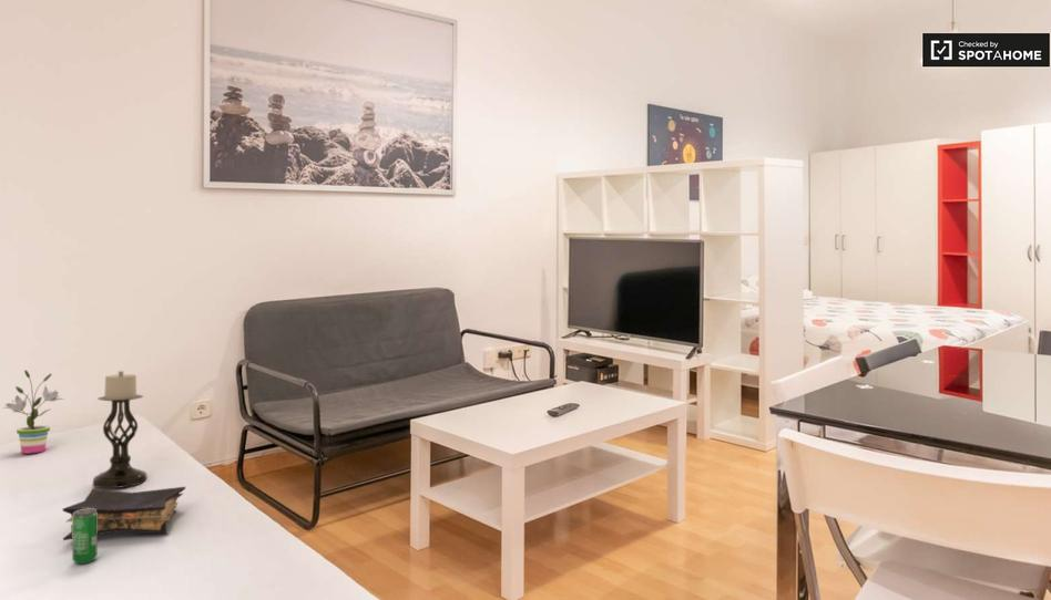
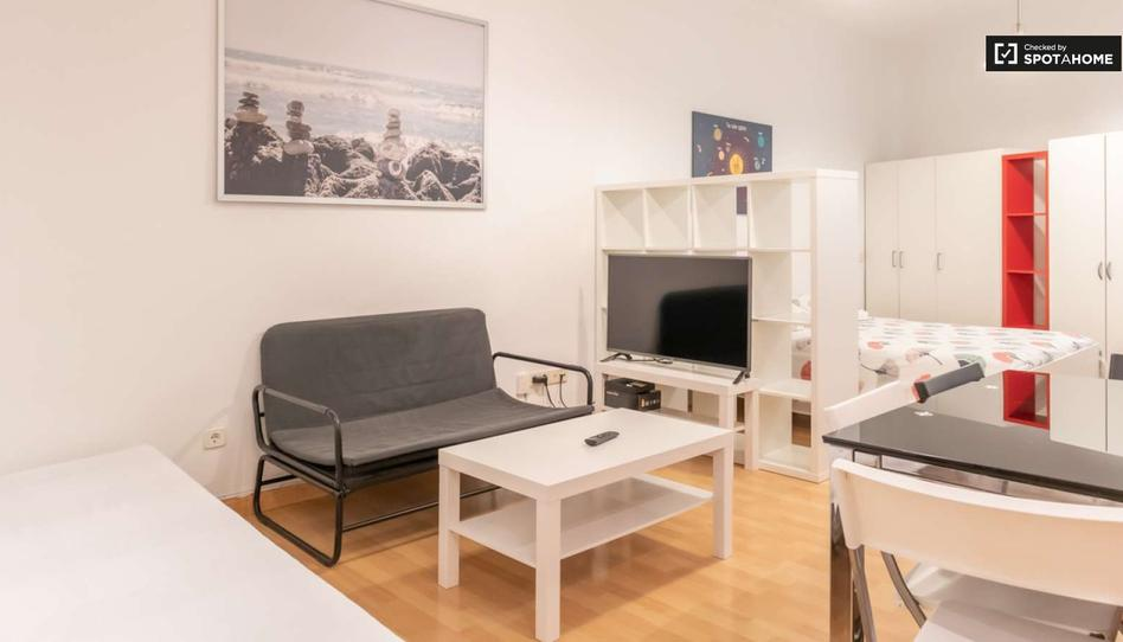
- candle holder [91,370,149,489]
- potted plant [2,369,64,455]
- beverage can [71,508,99,565]
- book [62,486,186,541]
